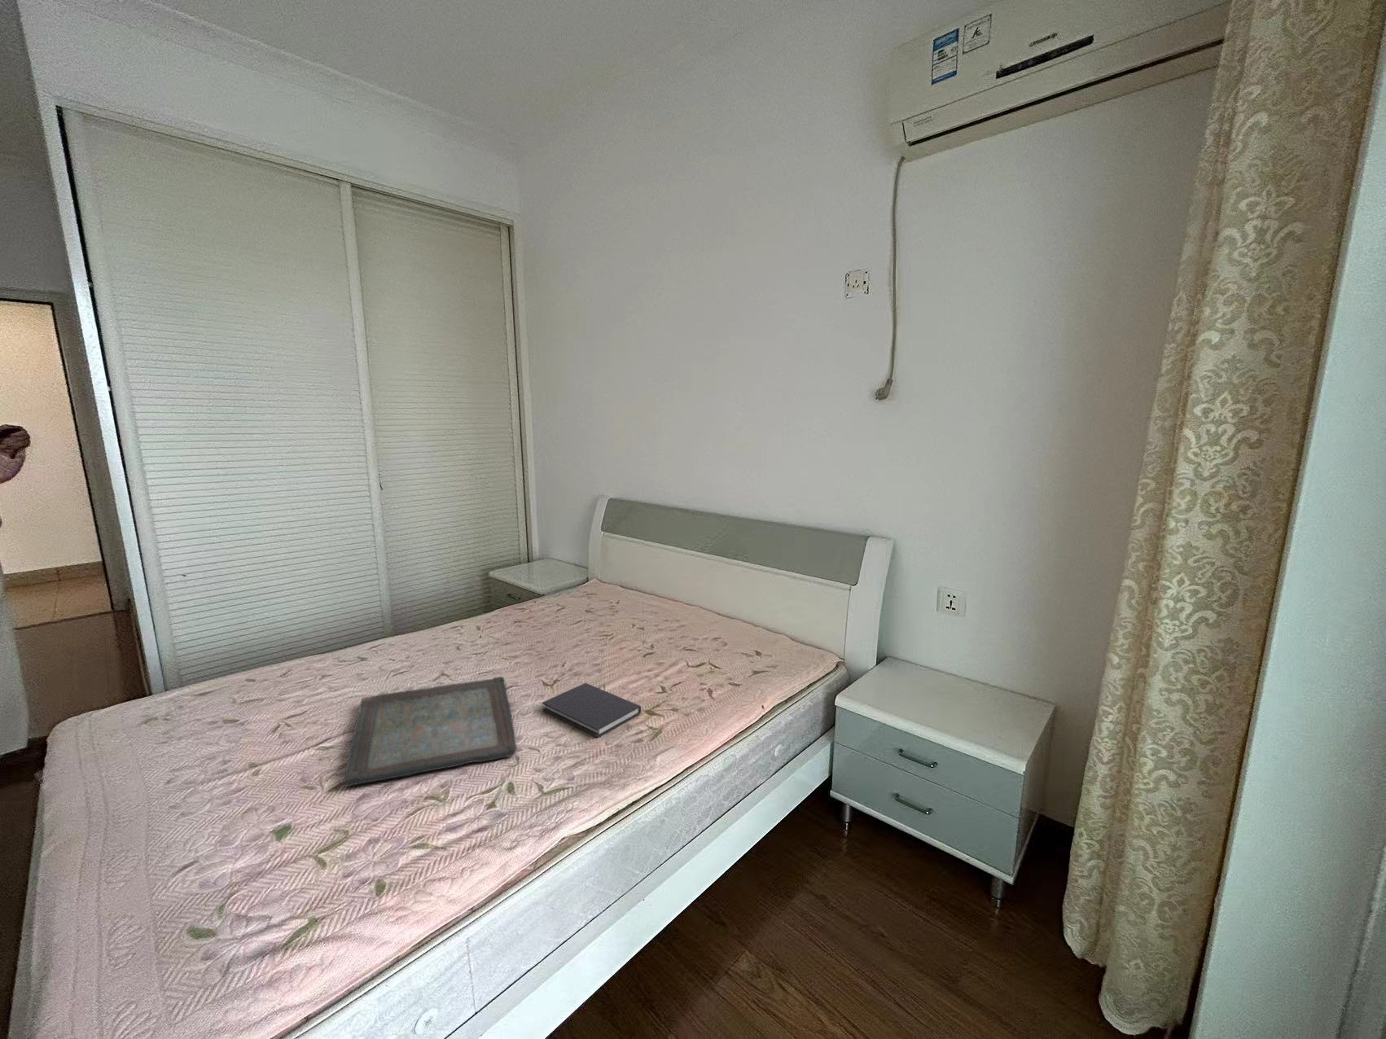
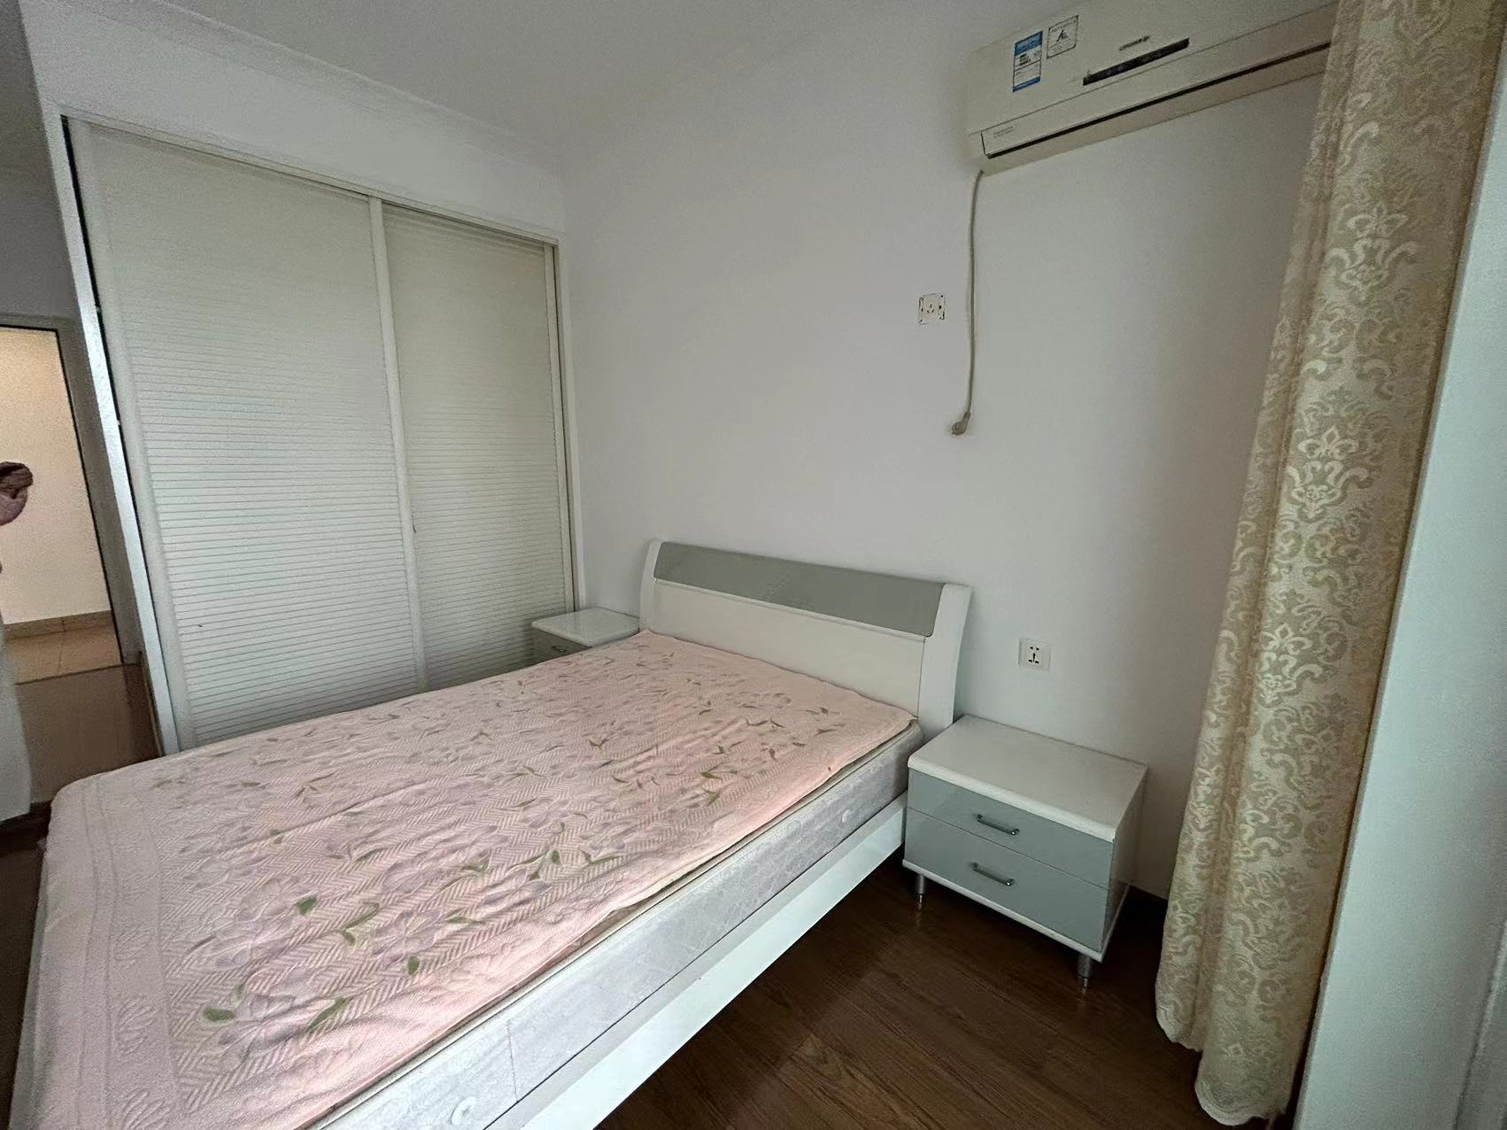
- diary [541,682,642,739]
- serving tray [343,676,518,787]
